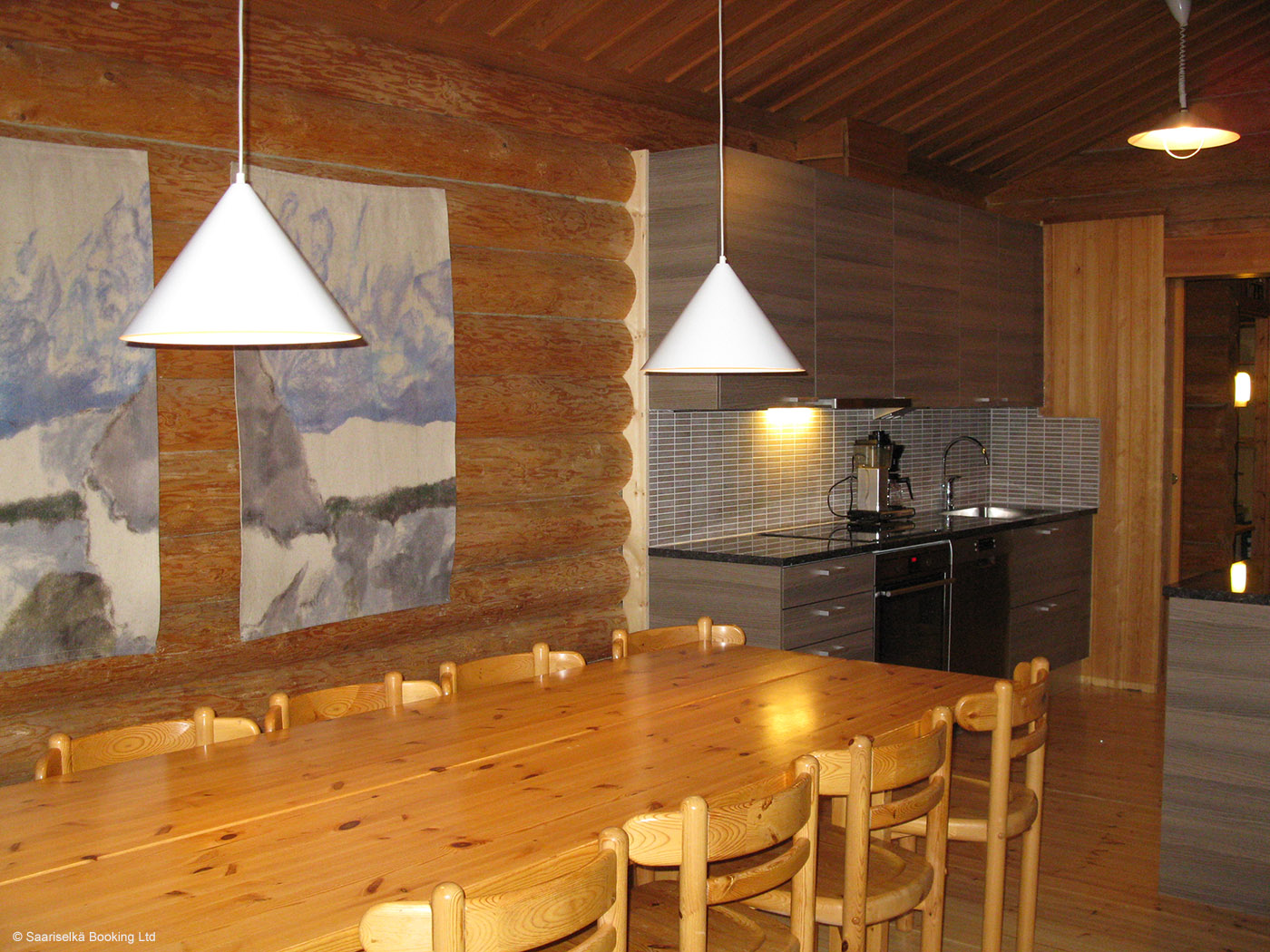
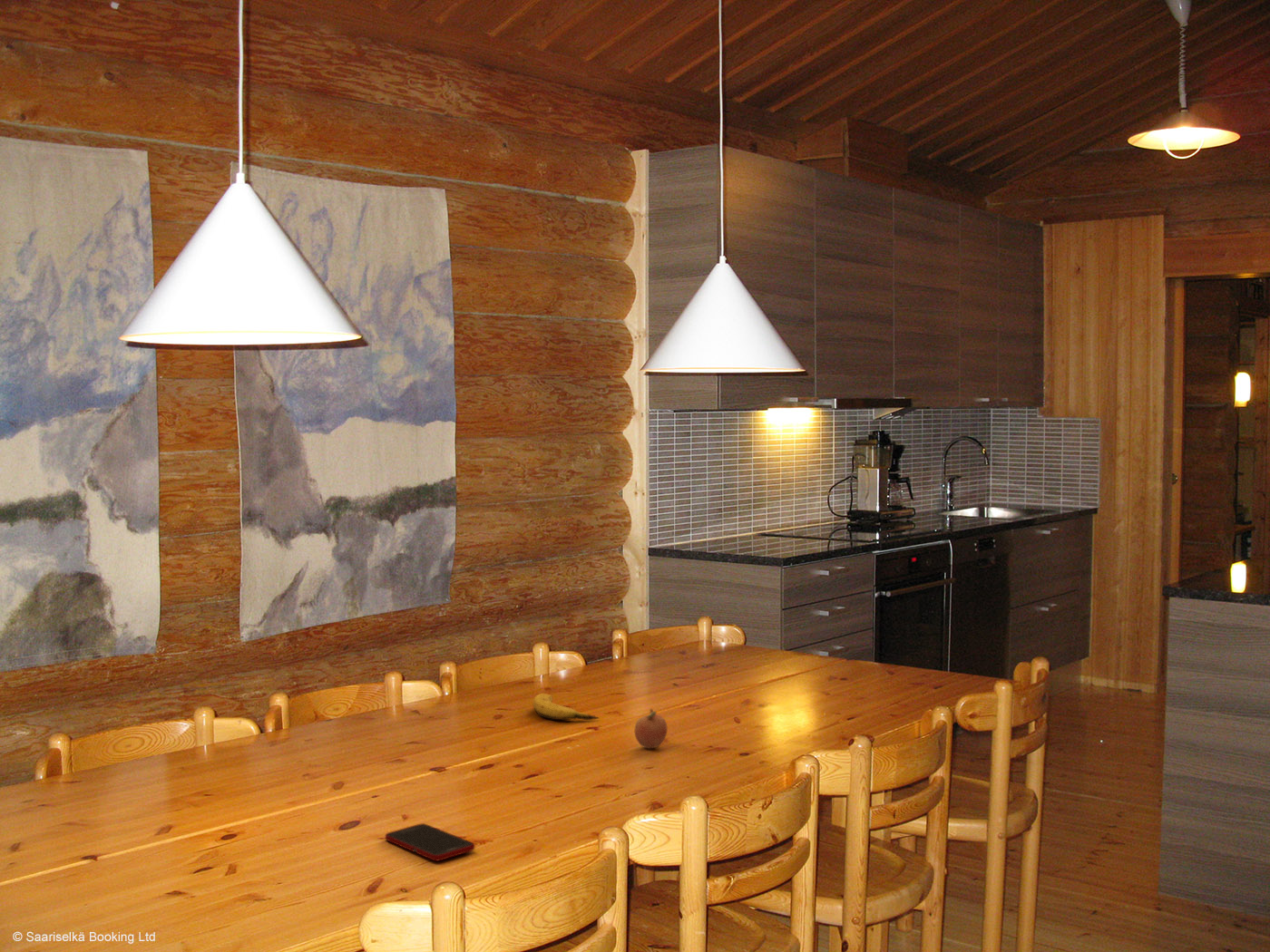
+ banana [532,693,601,721]
+ cell phone [385,822,475,862]
+ fruit [634,708,669,749]
